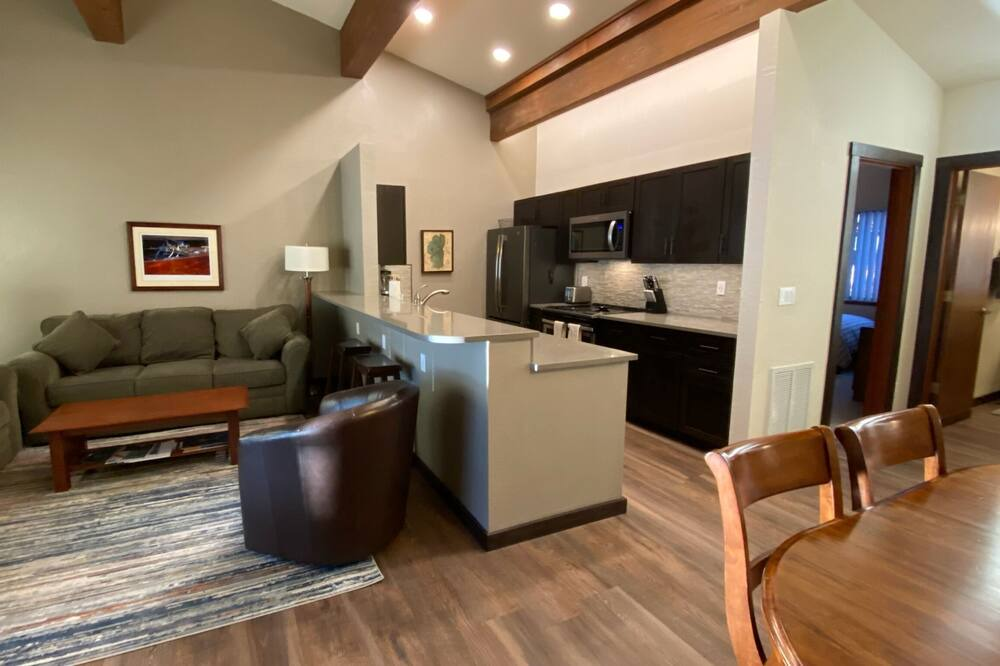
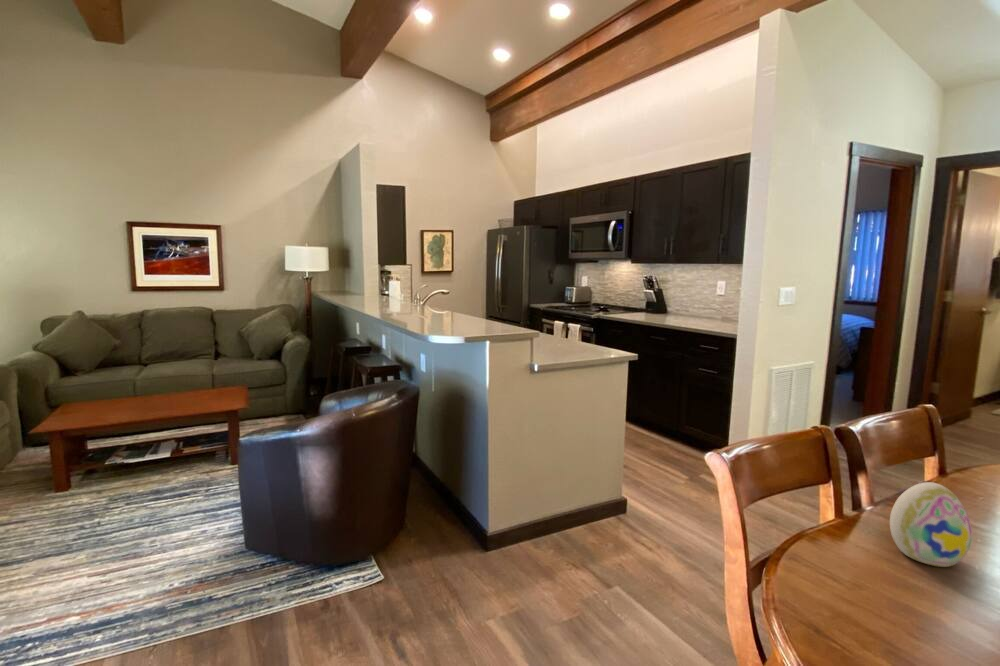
+ decorative egg [889,481,973,568]
